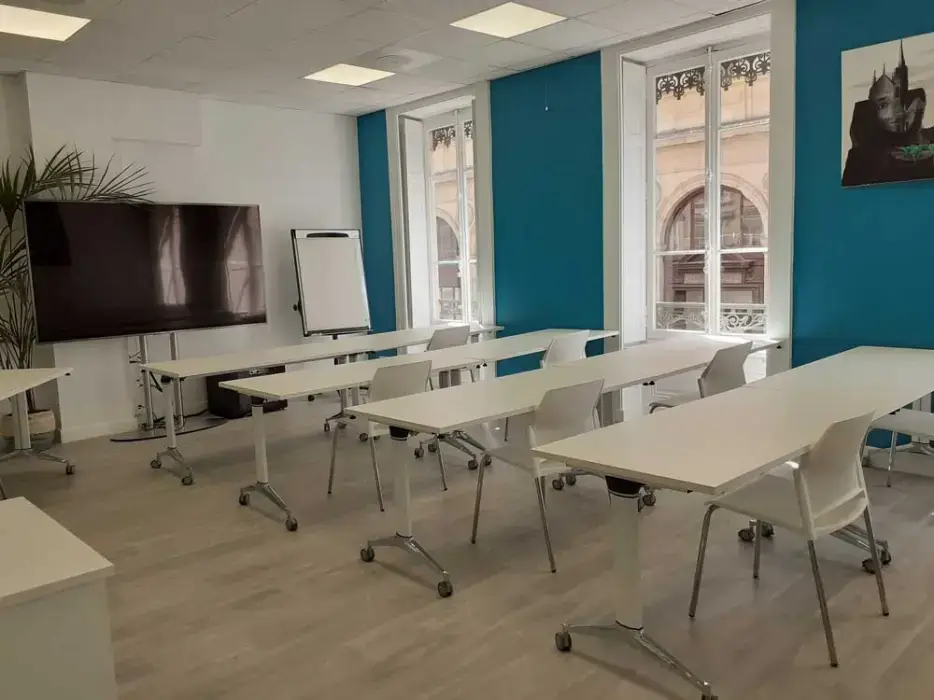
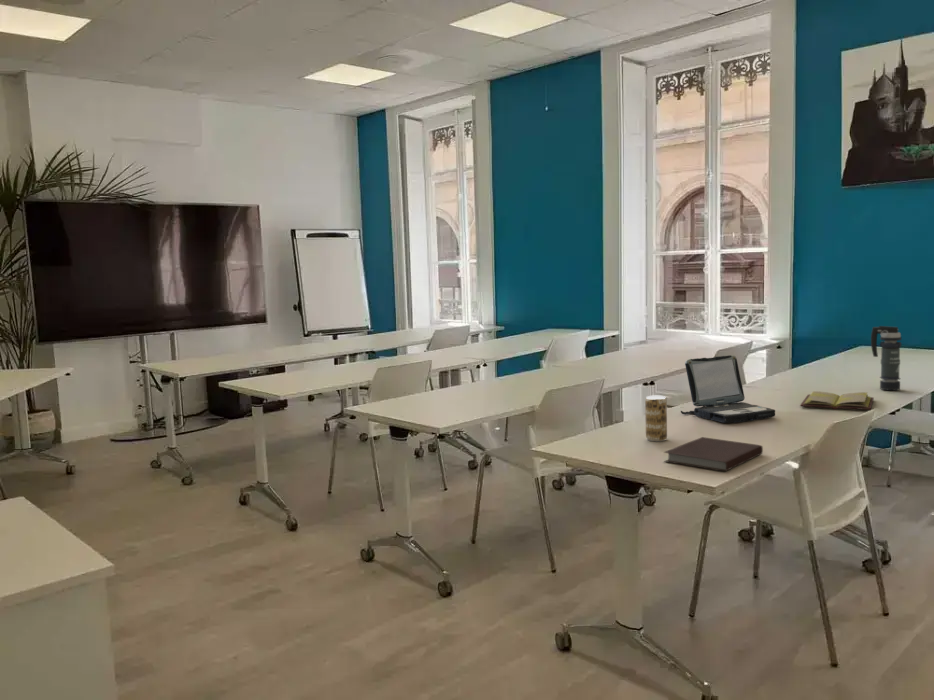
+ diary [799,390,875,411]
+ notebook [663,436,764,472]
+ beverage can [644,395,668,442]
+ smoke grenade [870,325,903,391]
+ laptop [680,354,776,424]
